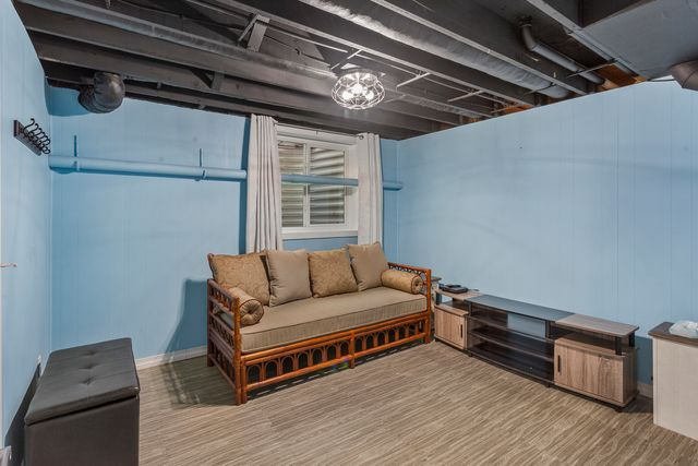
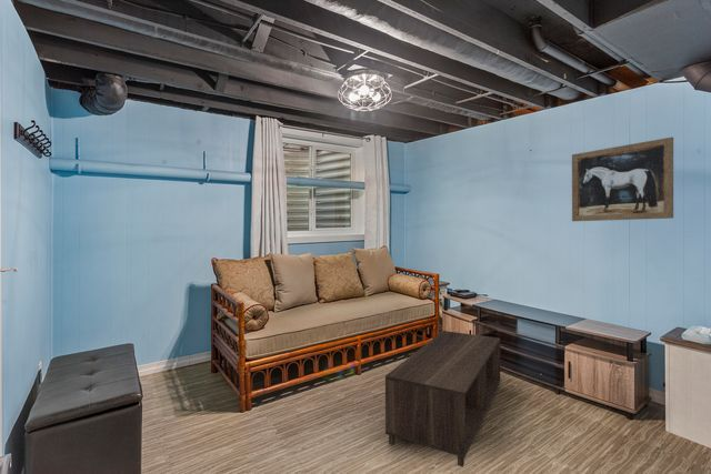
+ wall art [571,137,674,222]
+ coffee table [384,330,501,468]
